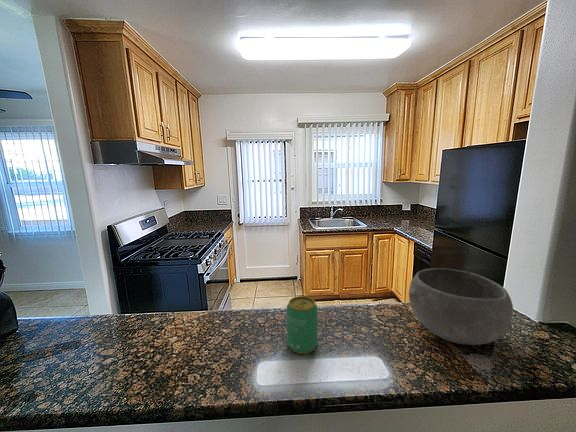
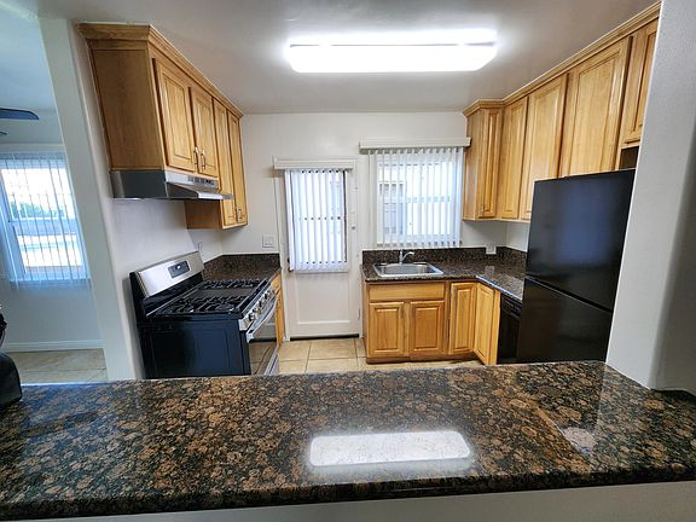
- bowl [408,267,514,346]
- beverage can [286,295,319,355]
